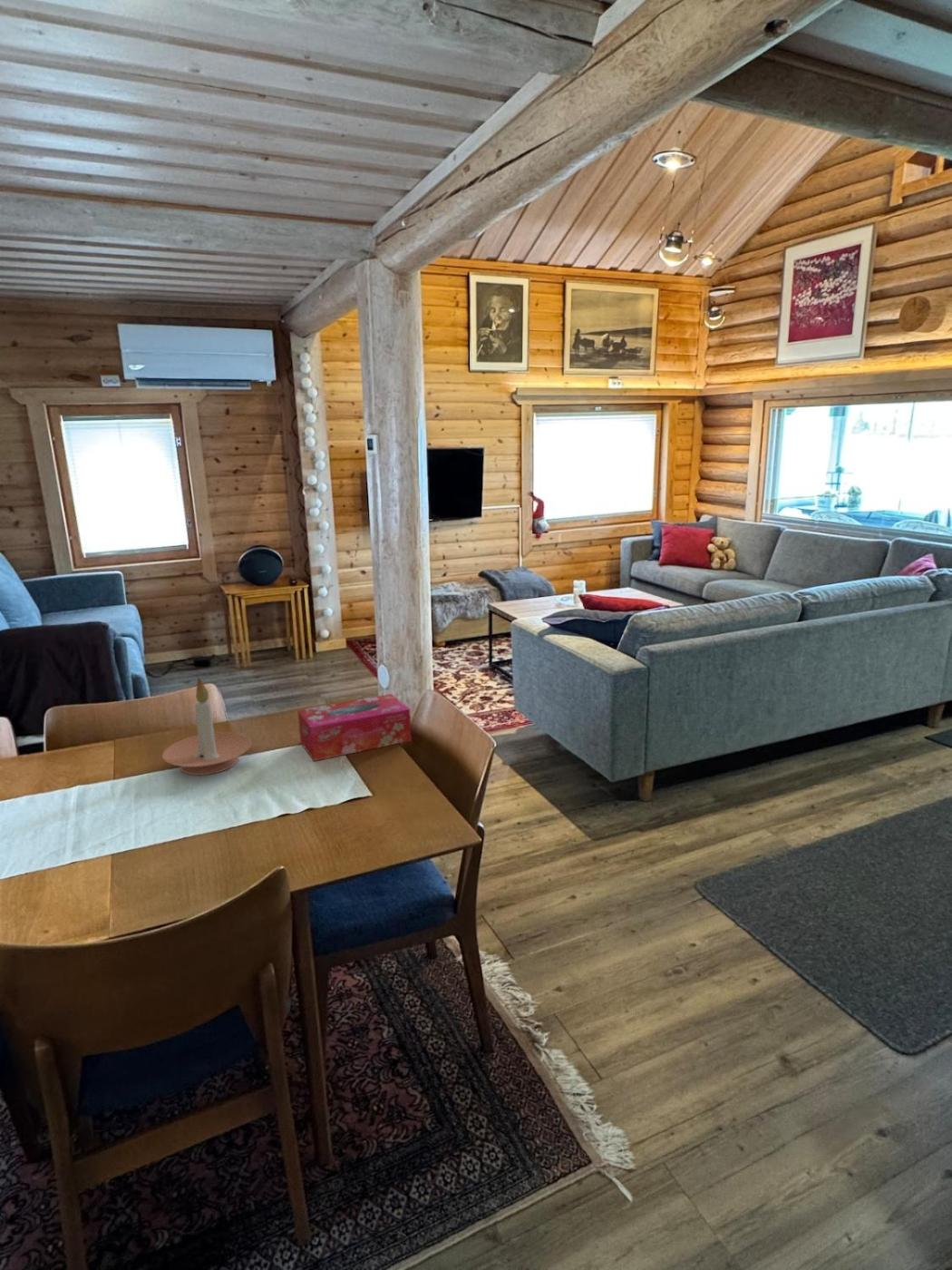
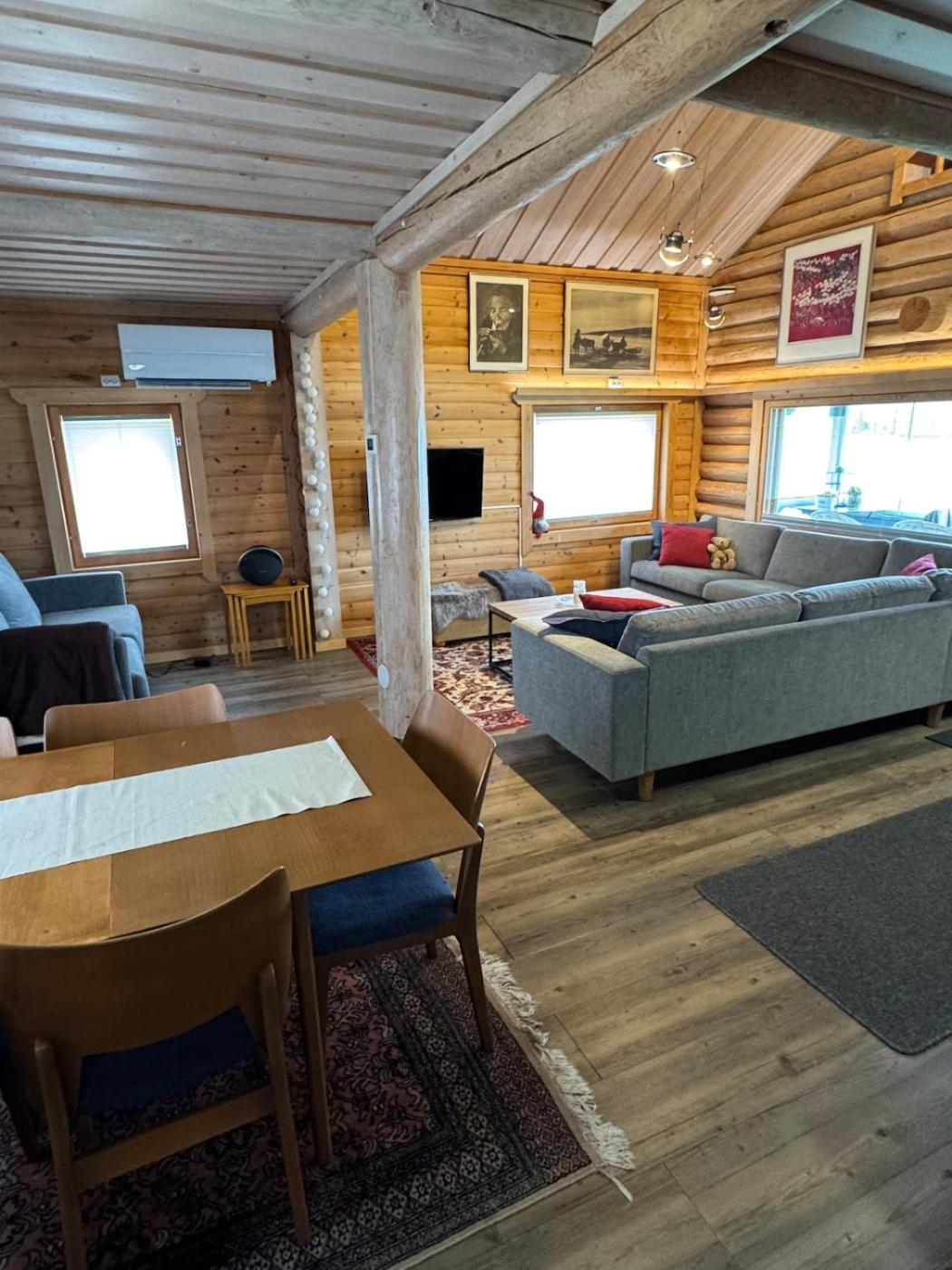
- tissue box [296,693,413,762]
- candle holder [161,677,253,776]
